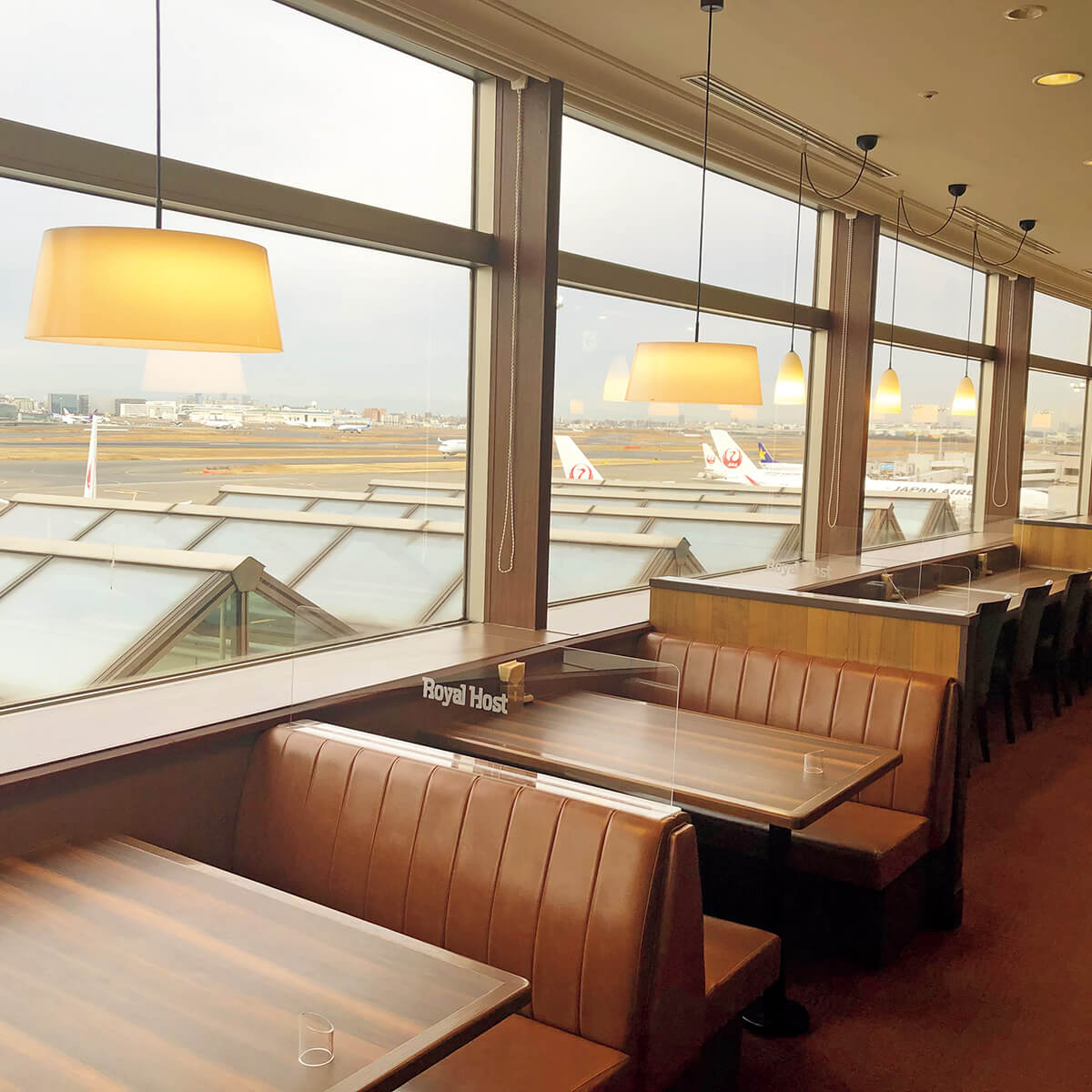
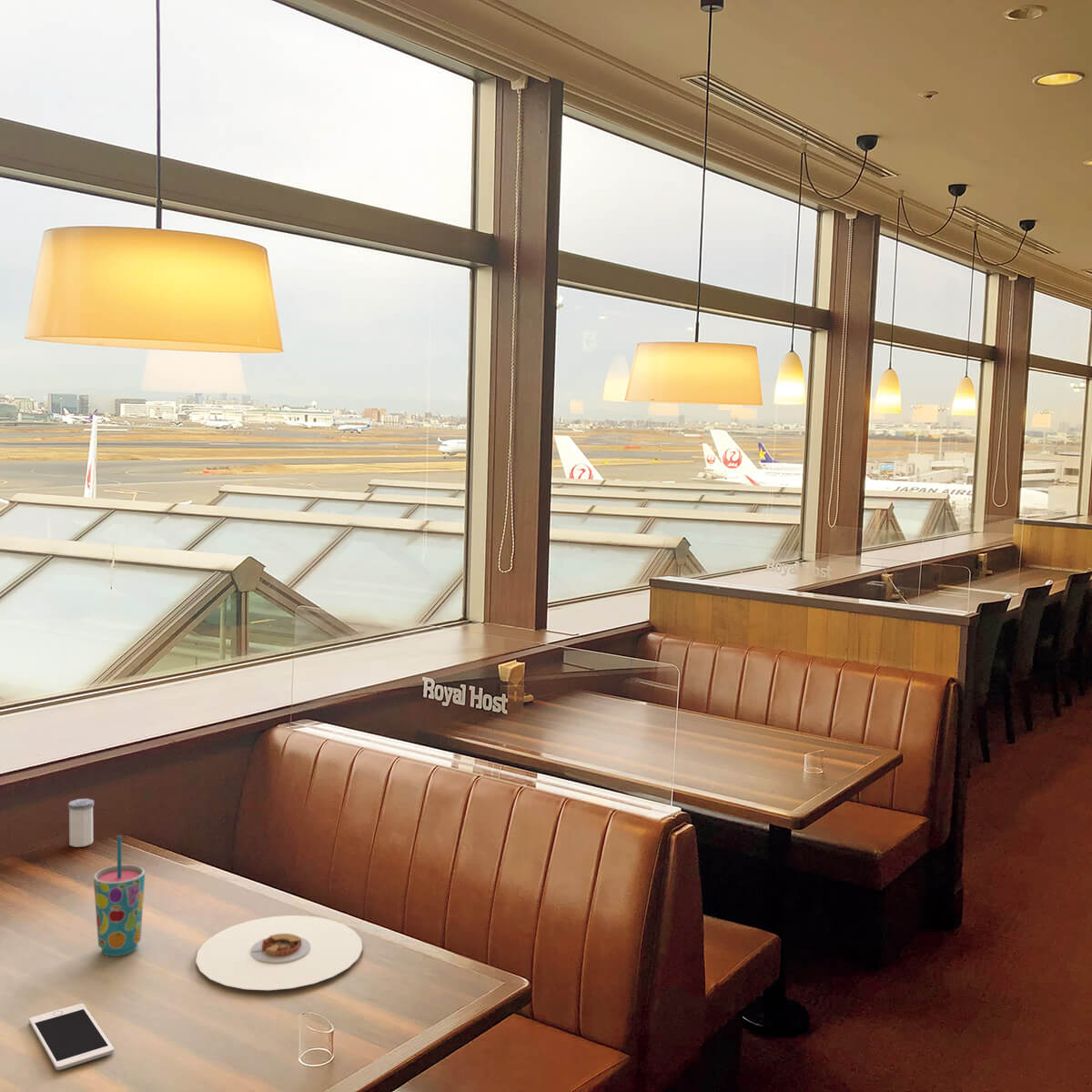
+ plate [195,915,363,991]
+ cell phone [28,1003,115,1071]
+ cup [93,834,146,957]
+ salt shaker [67,798,95,848]
